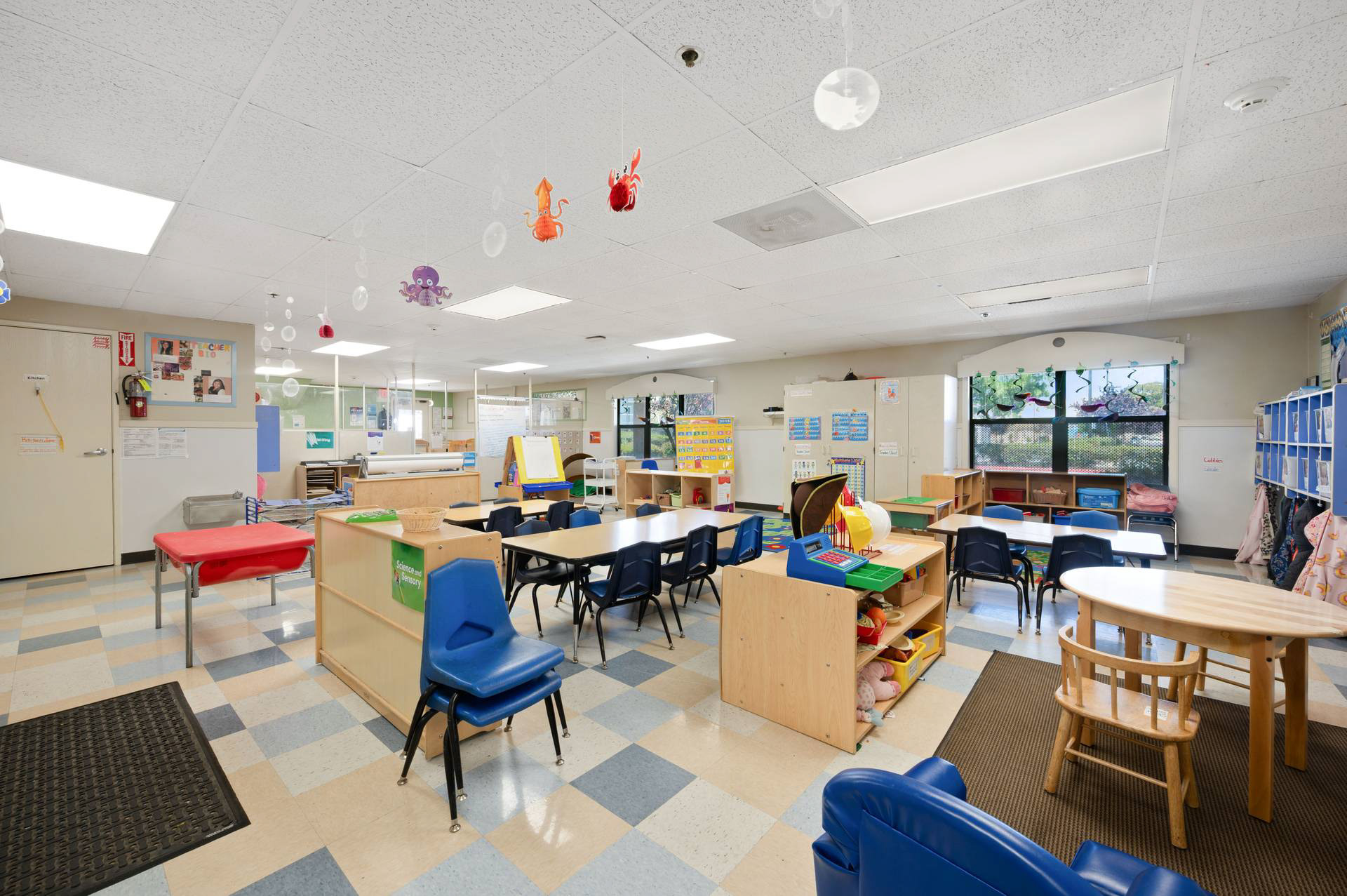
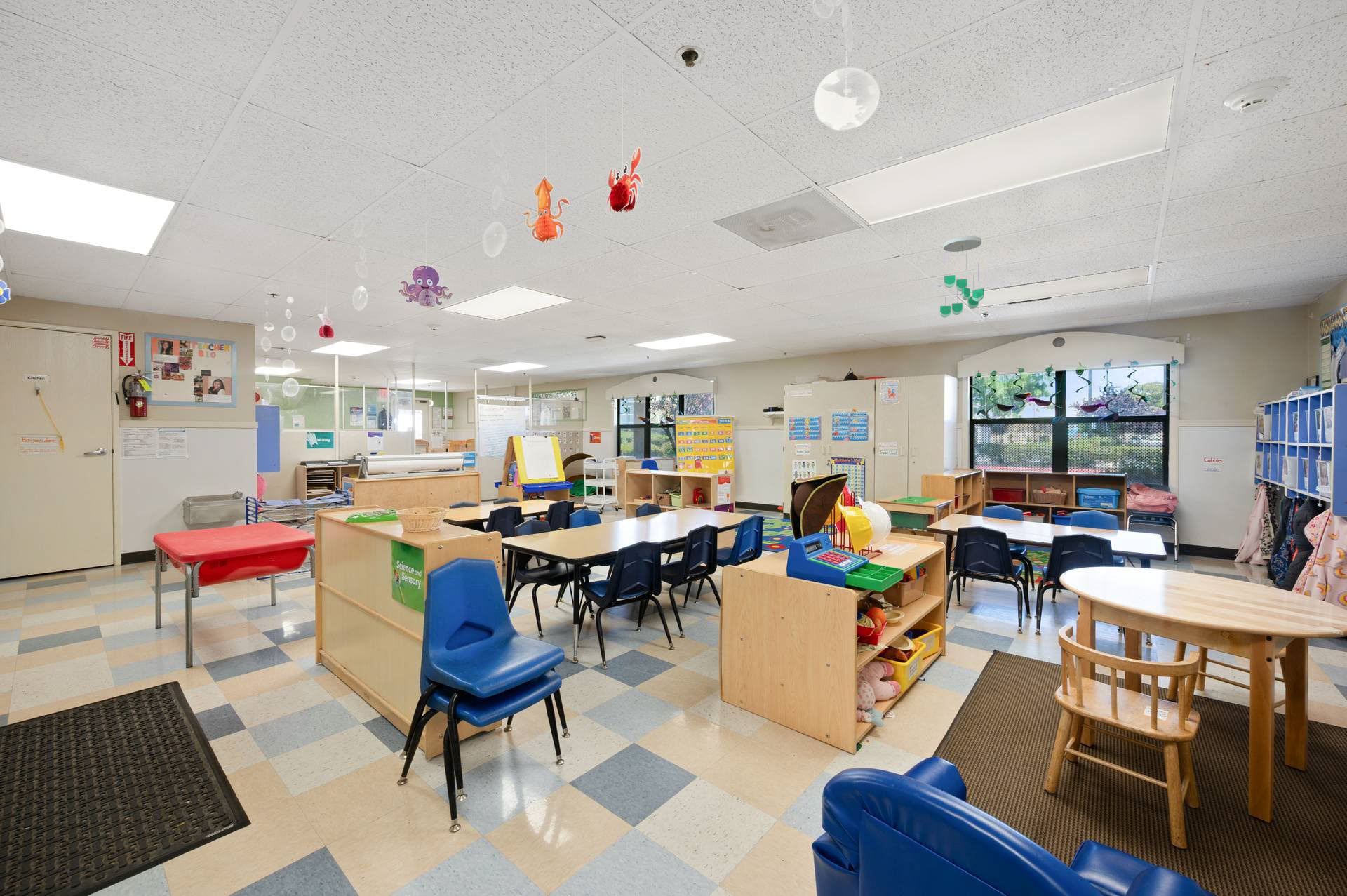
+ ceiling mobile [939,236,984,319]
